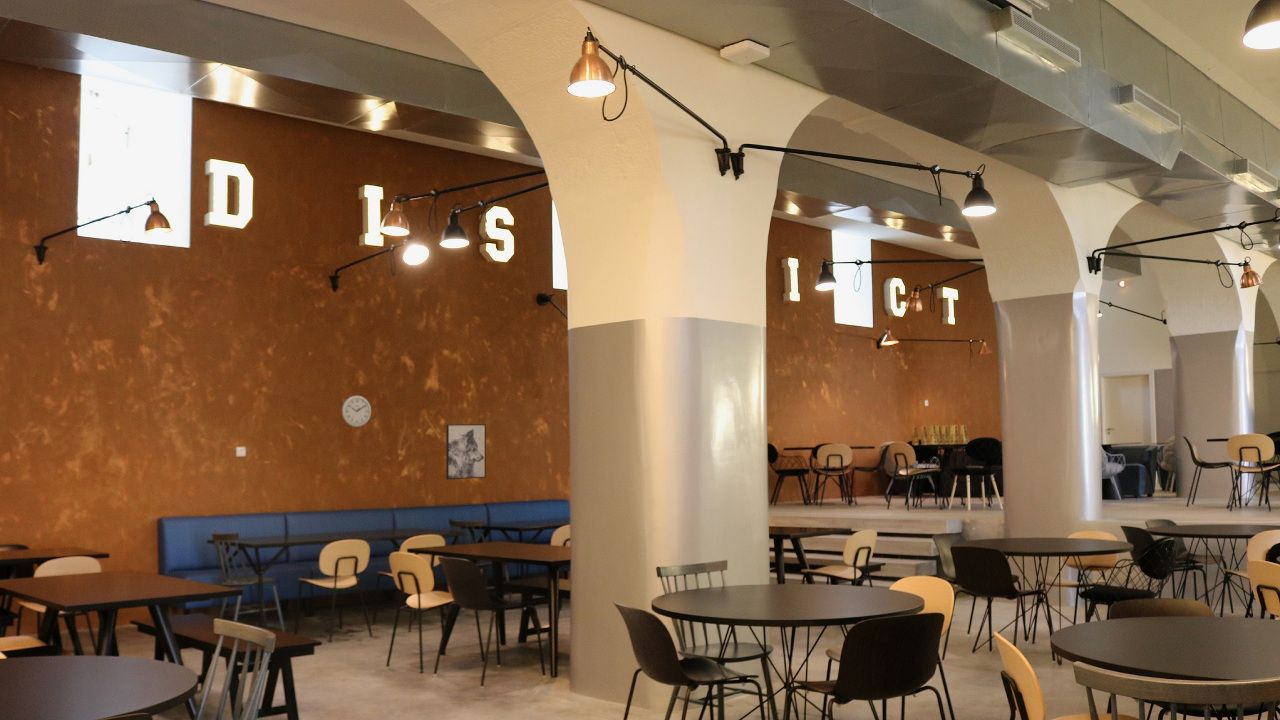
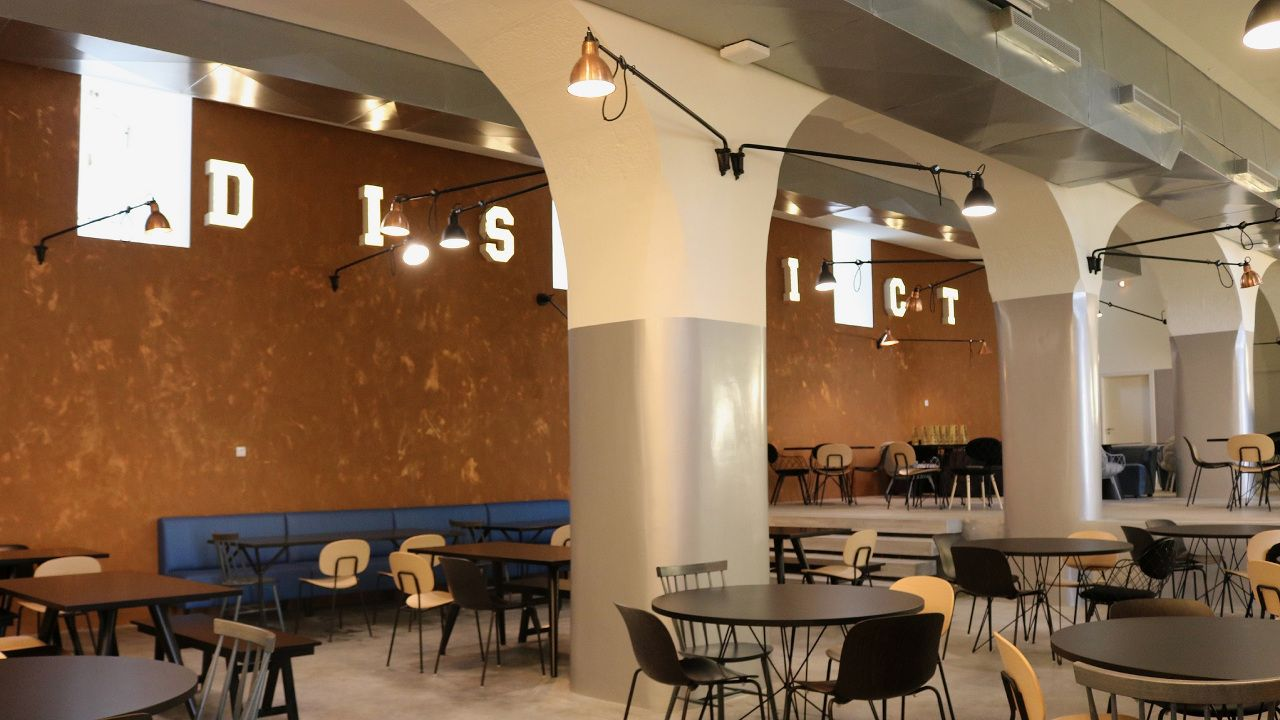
- wall art [445,423,487,480]
- wall clock [341,394,372,428]
